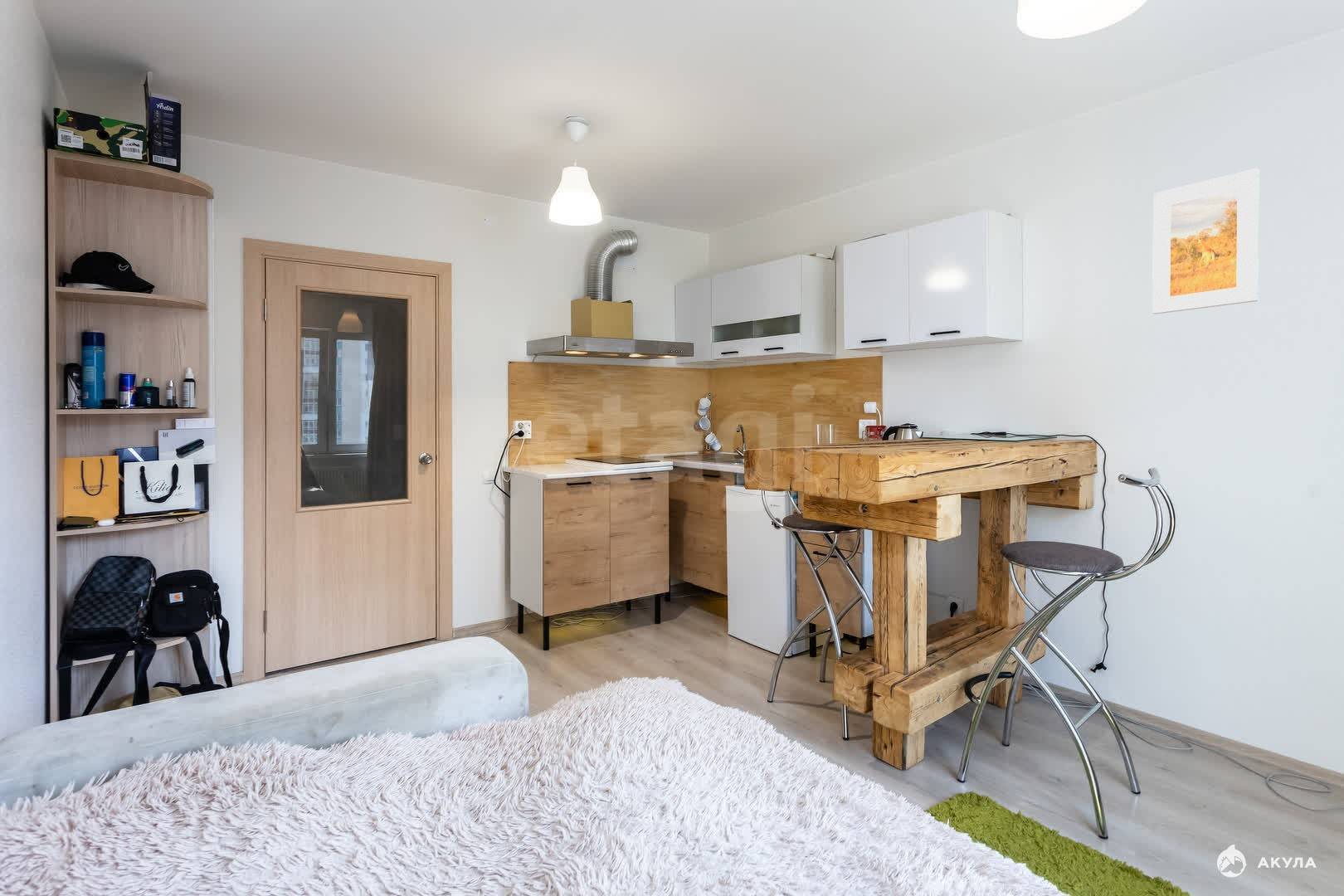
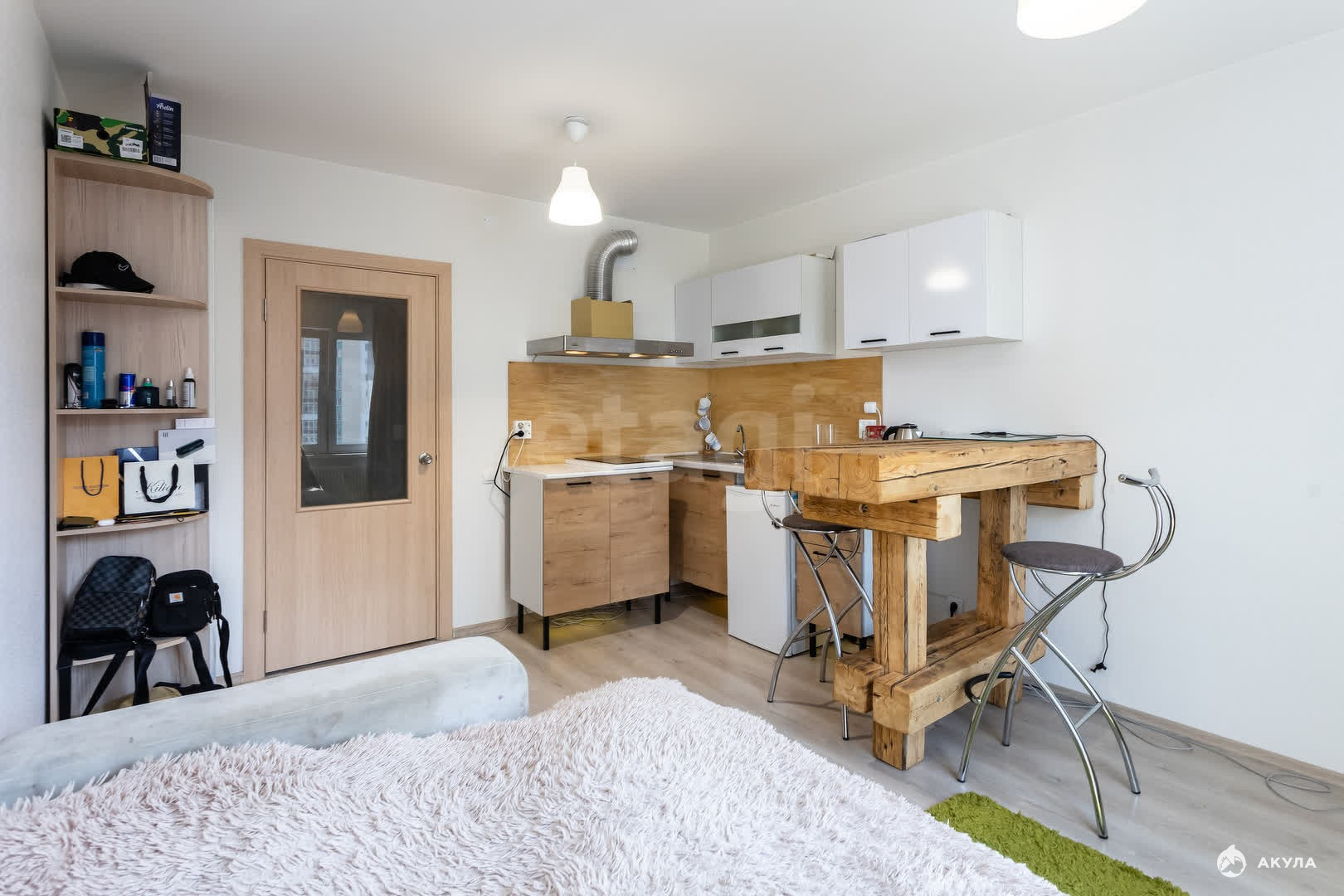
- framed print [1152,168,1259,314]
